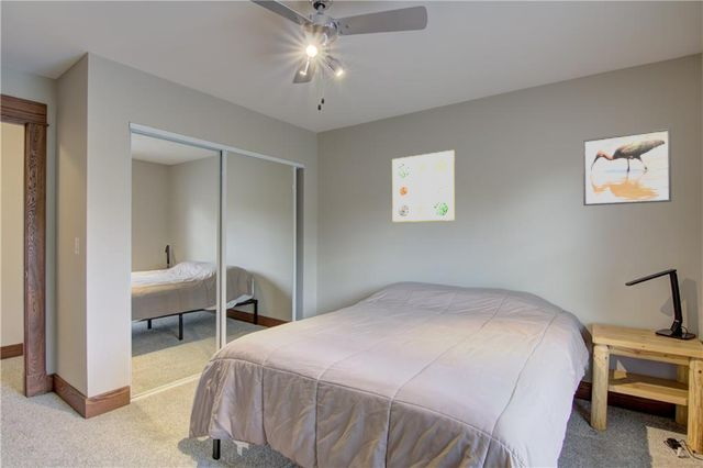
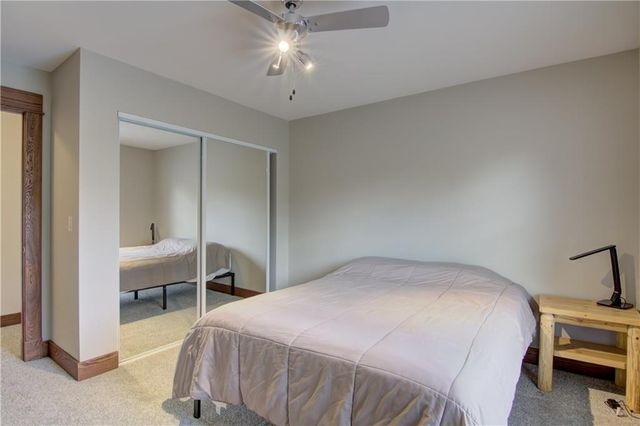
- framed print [582,127,672,207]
- wall art [391,149,456,223]
